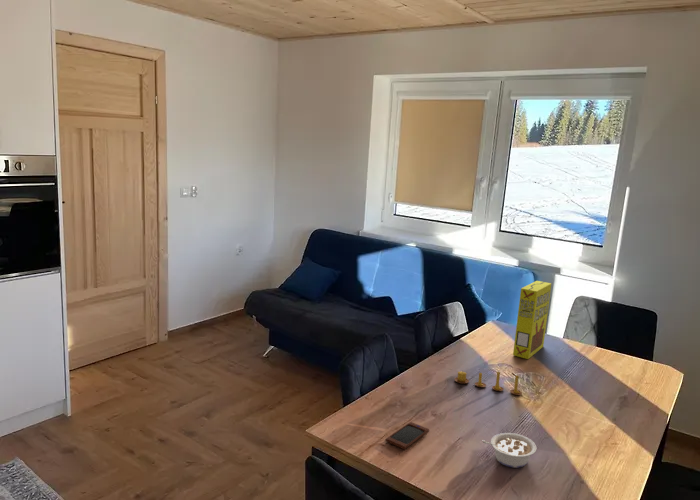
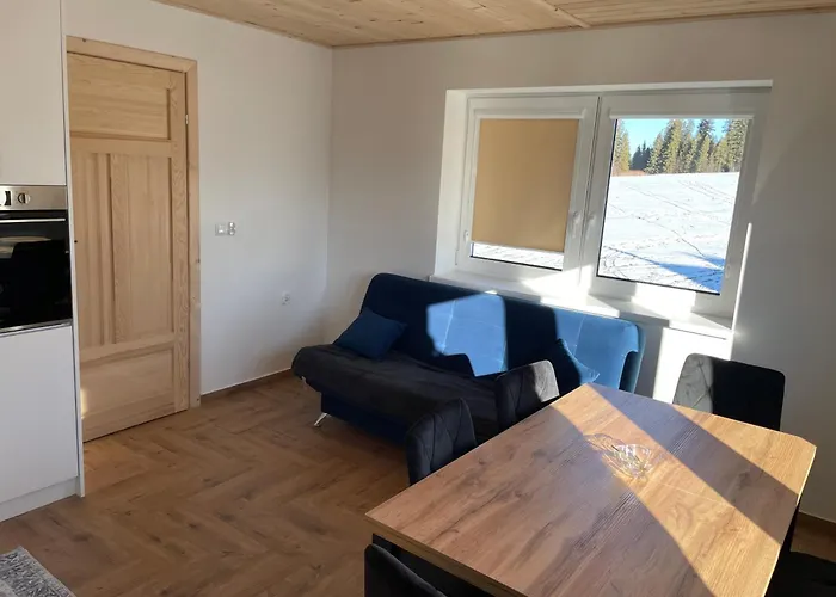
- cereal box [512,280,553,360]
- candle [454,370,523,396]
- legume [482,432,537,469]
- smartphone [384,421,430,450]
